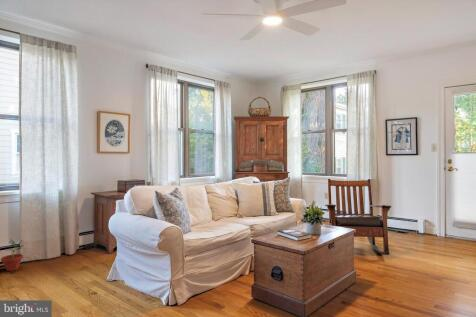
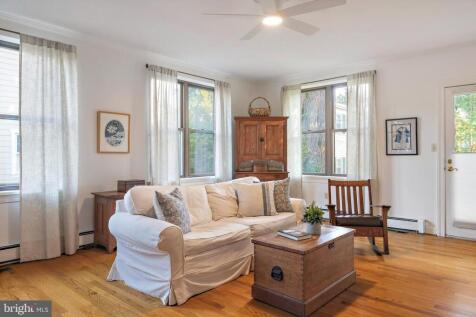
- potted plant [0,238,25,272]
